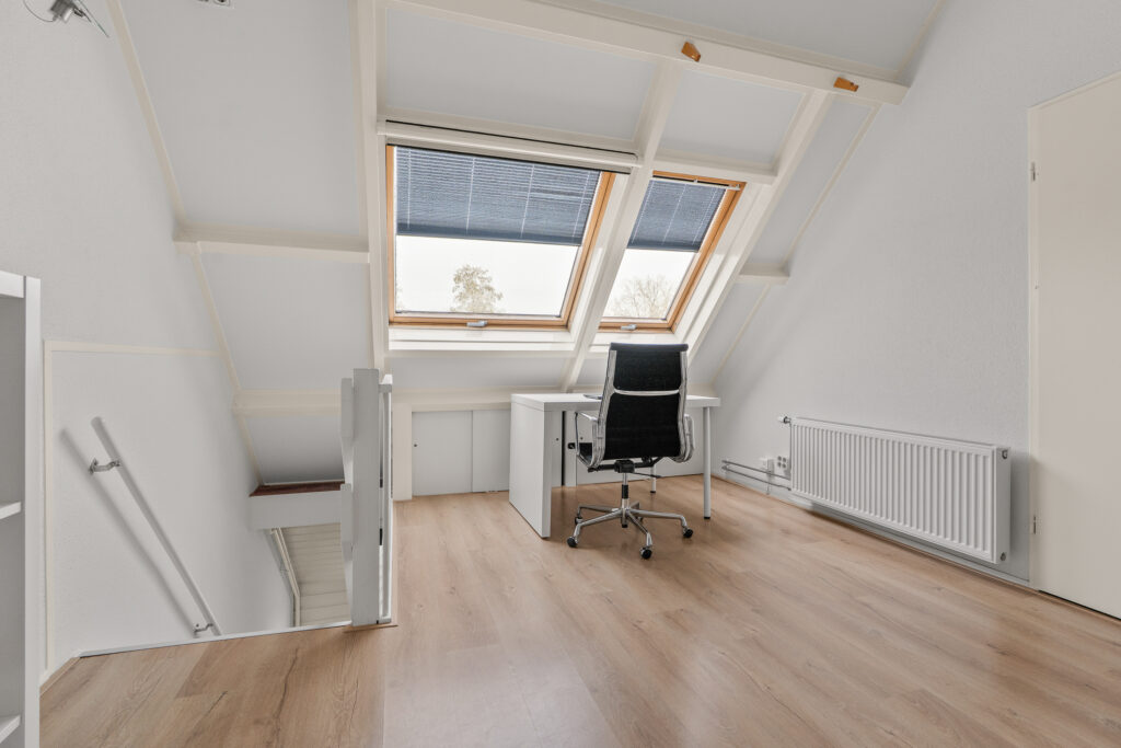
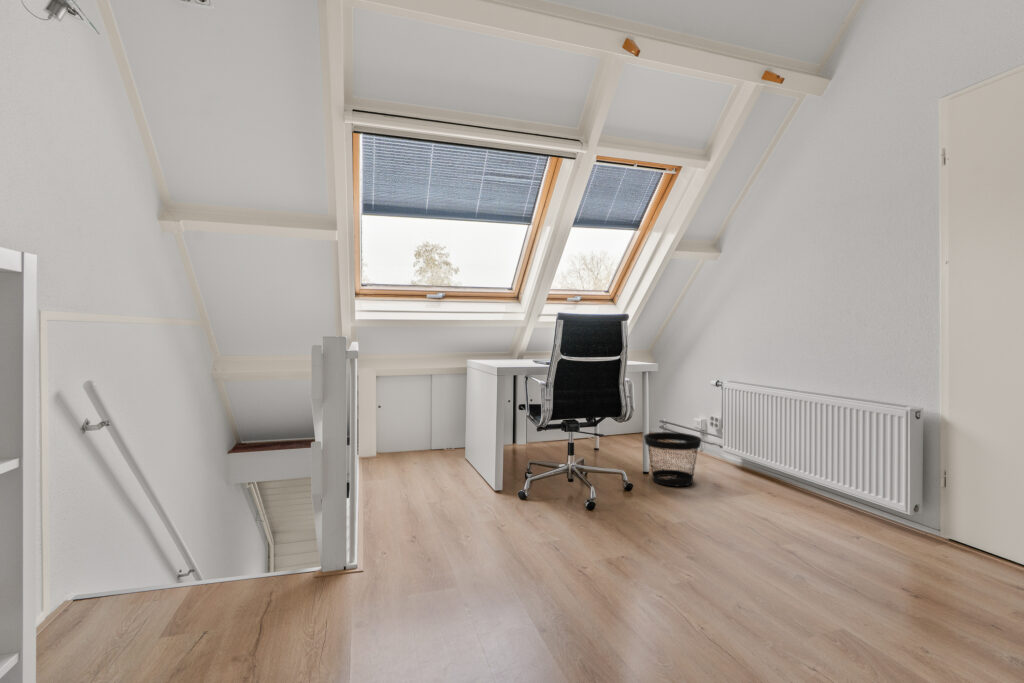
+ wastebasket [643,431,702,488]
